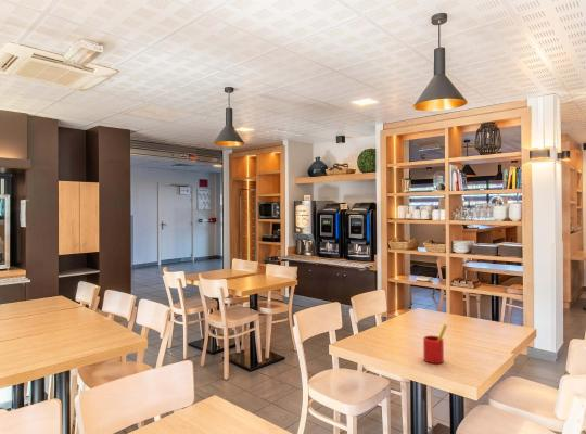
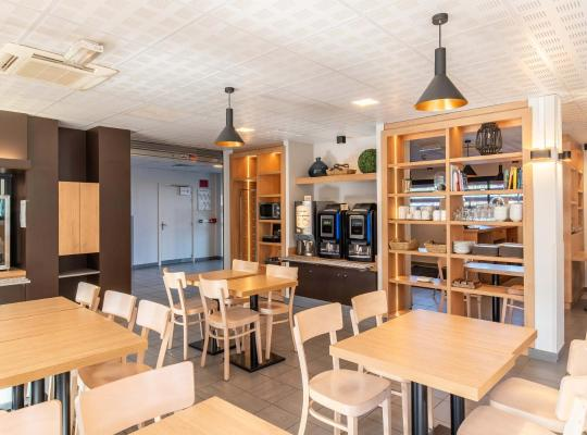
- straw [422,323,448,365]
